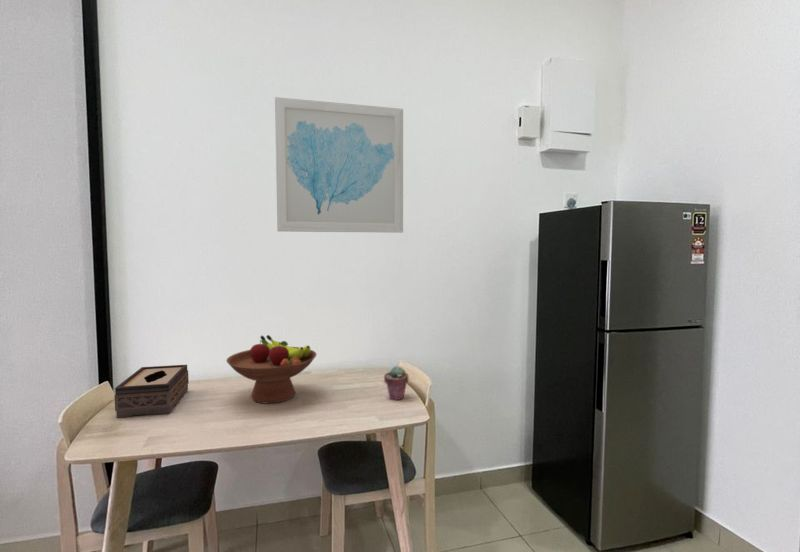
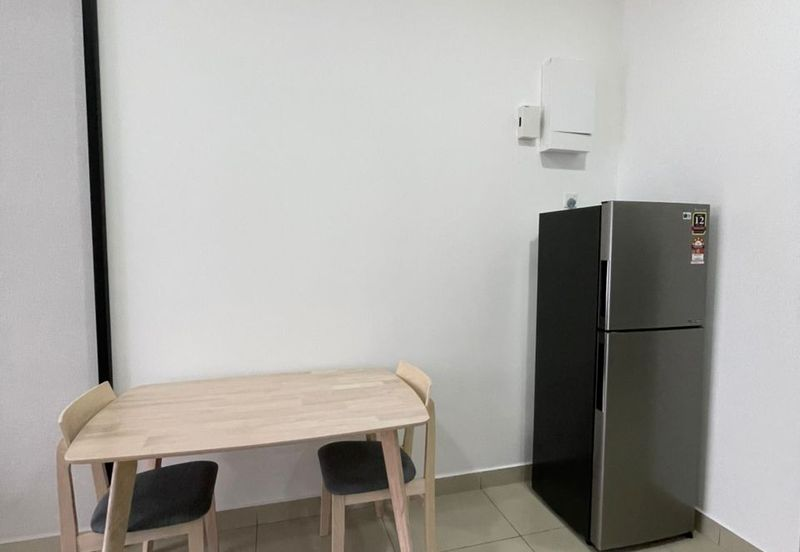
- potted succulent [383,365,410,401]
- fruit bowl [226,334,317,404]
- tissue box [113,364,190,419]
- wall art [274,96,404,234]
